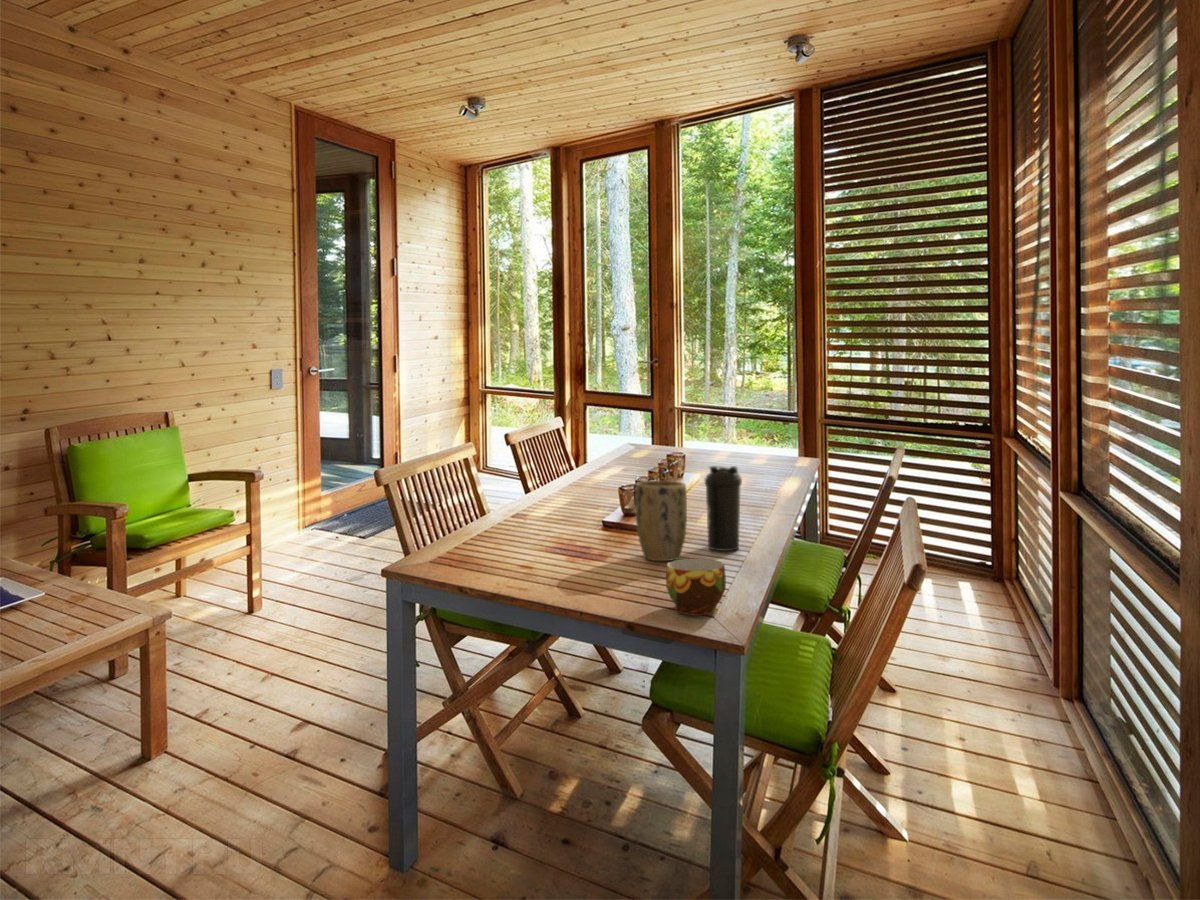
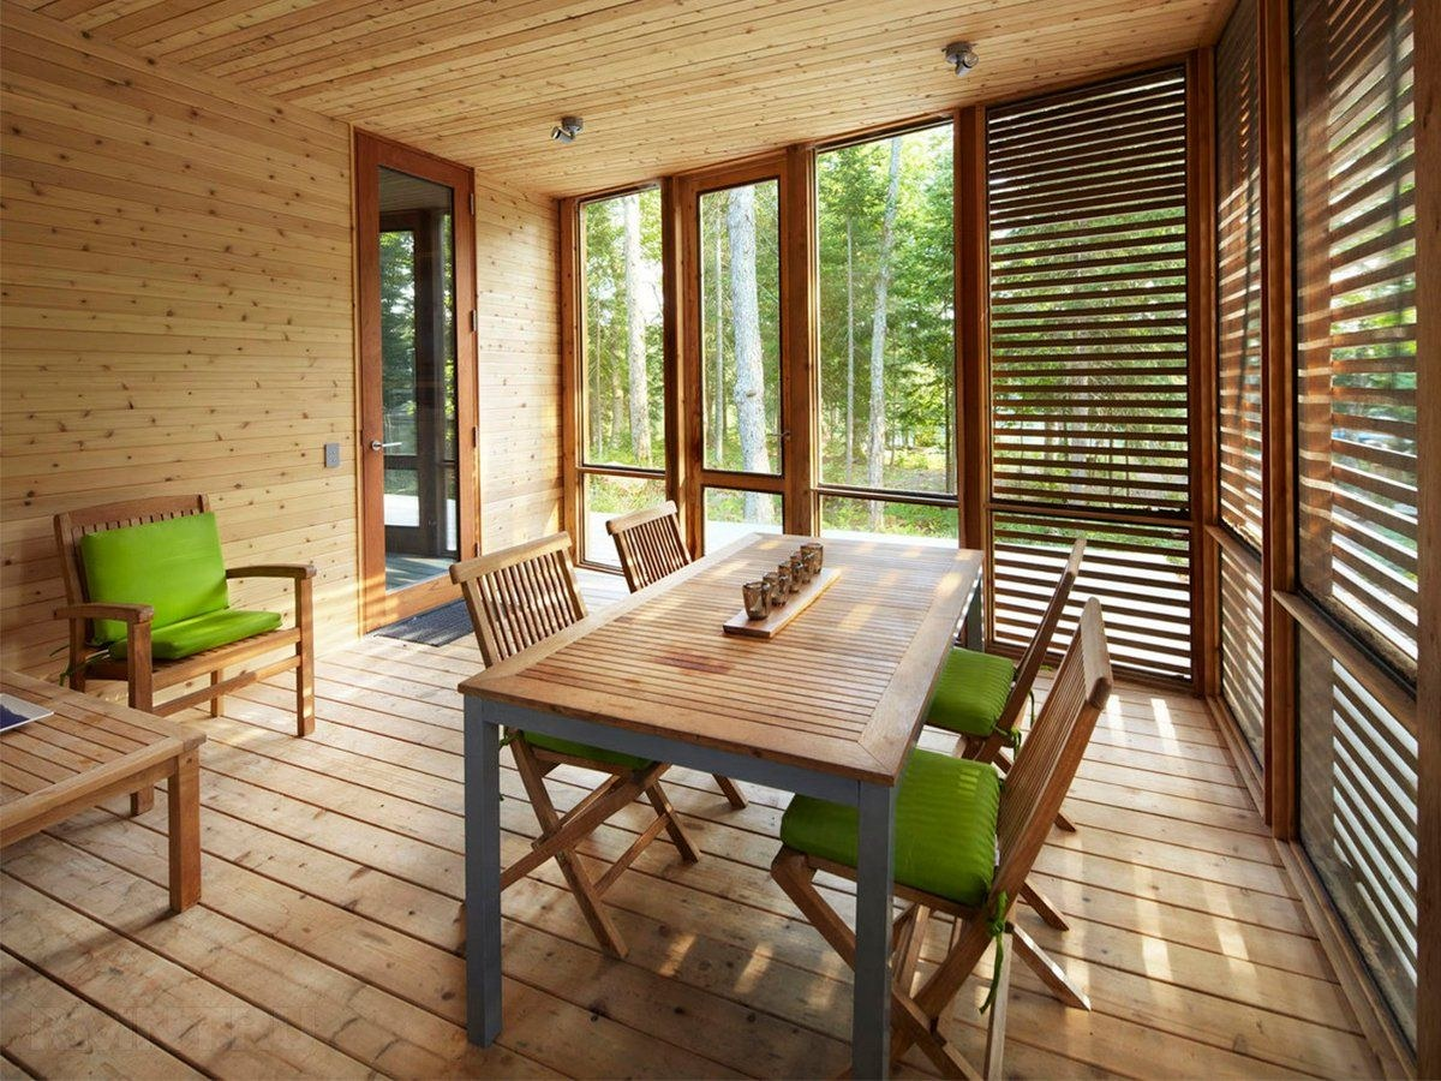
- water bottle [704,465,743,552]
- plant pot [634,480,688,562]
- cup [665,557,727,617]
